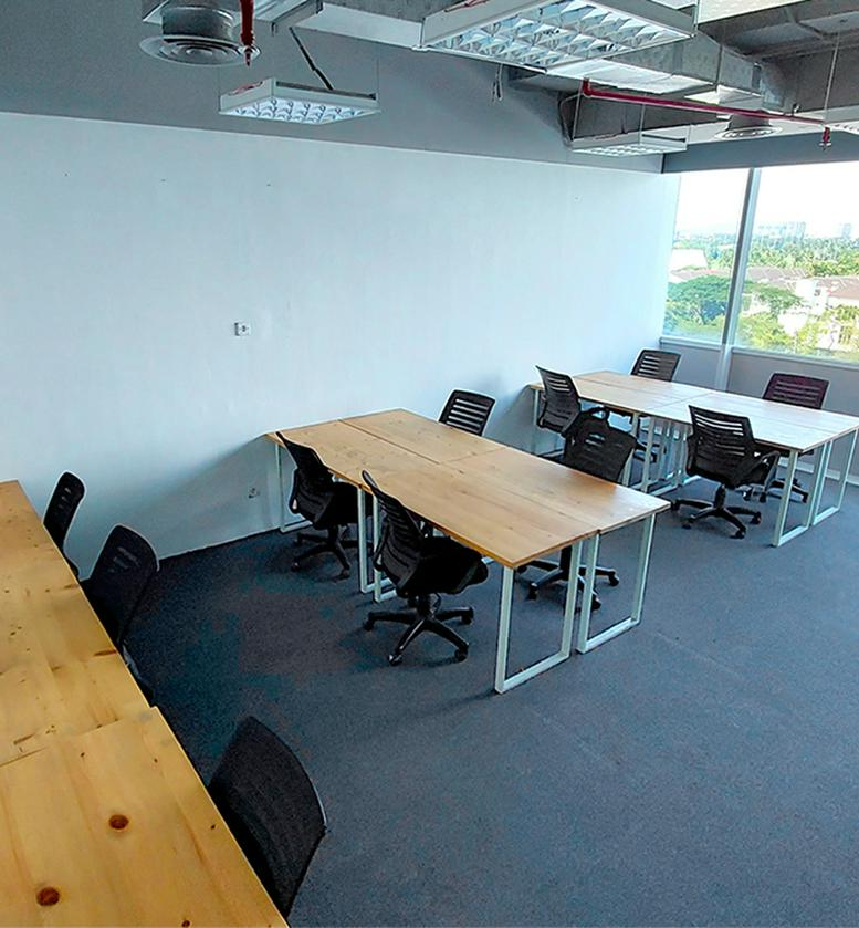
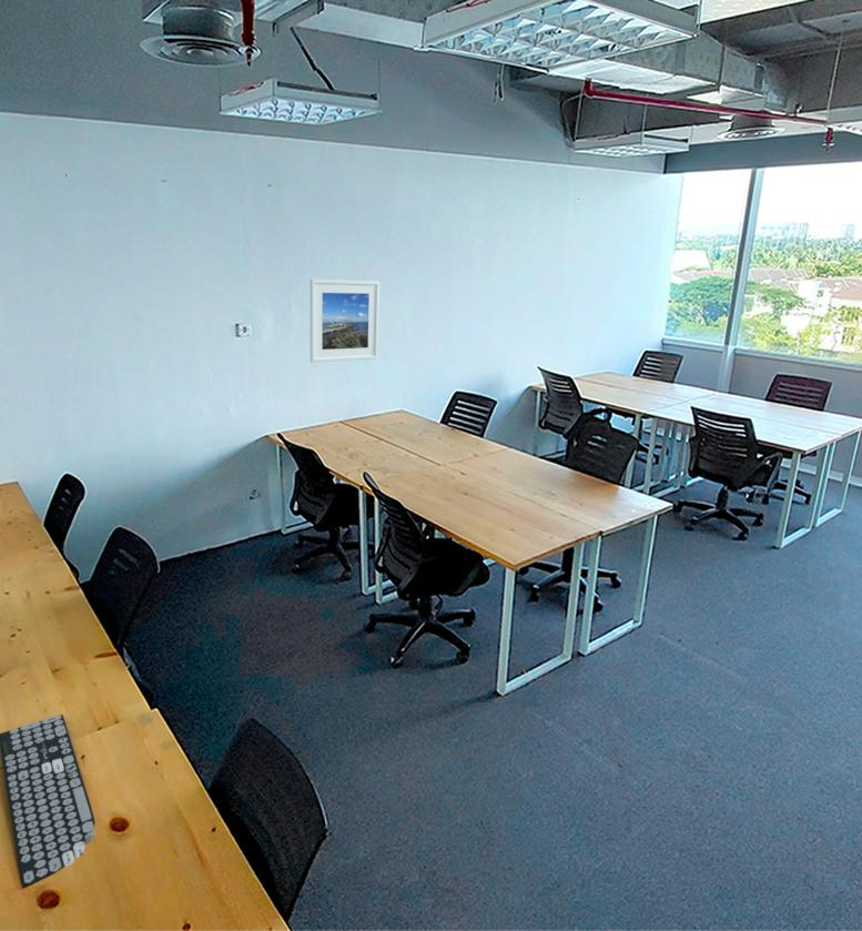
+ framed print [310,279,381,364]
+ keyboard [0,714,97,889]
